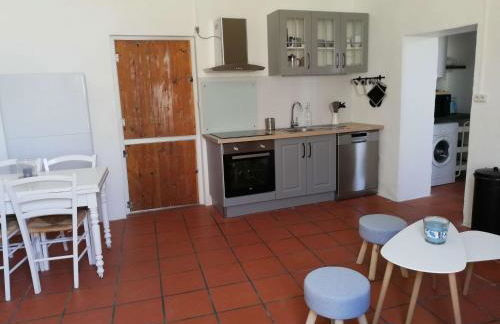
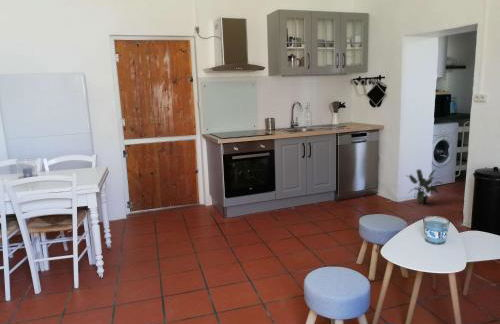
+ potted plant [405,168,444,205]
